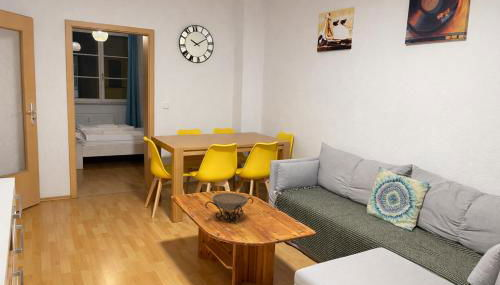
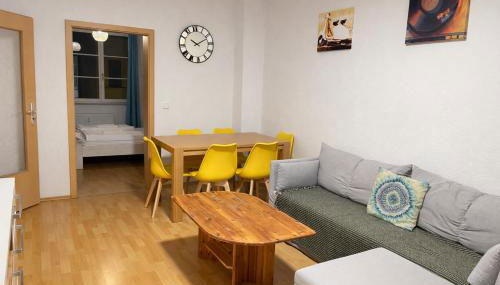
- decorative bowl [204,192,254,224]
